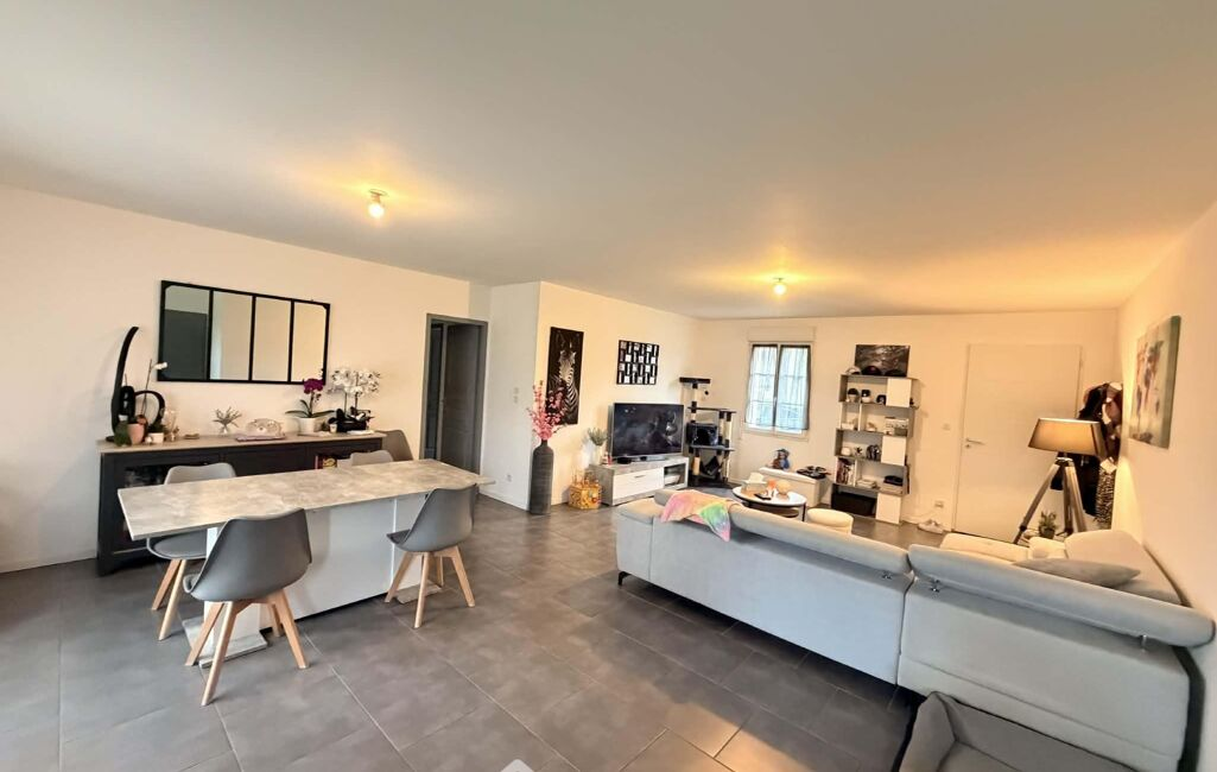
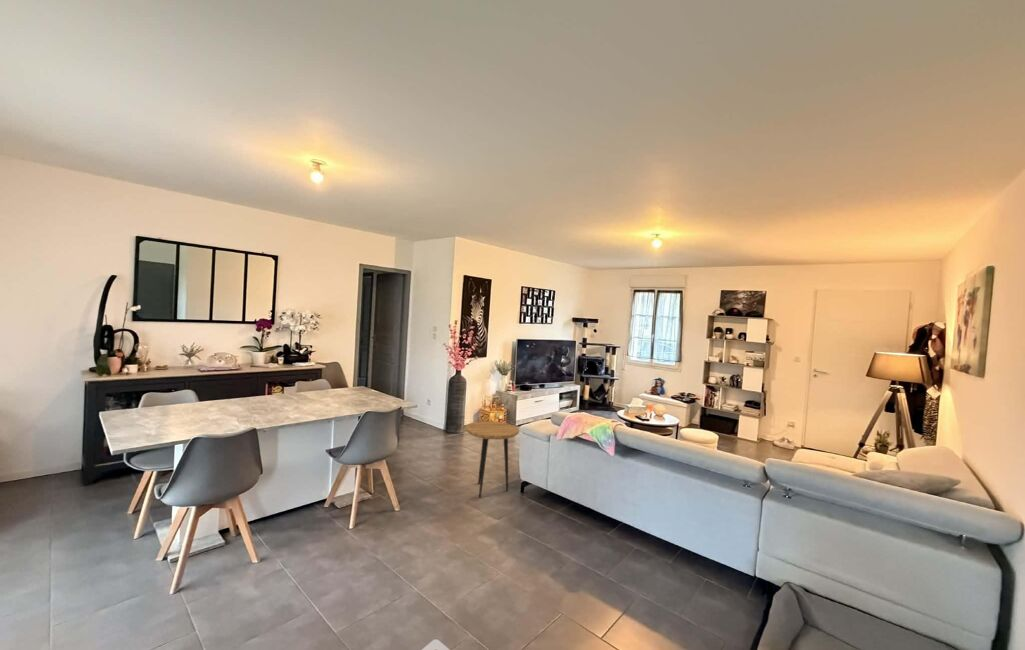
+ side table [464,420,520,499]
